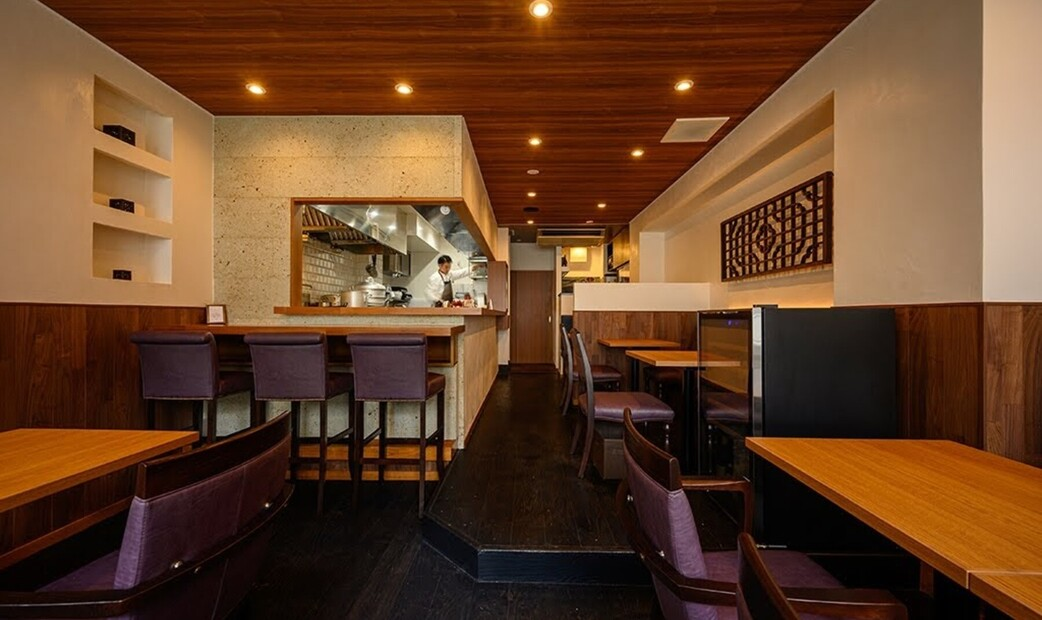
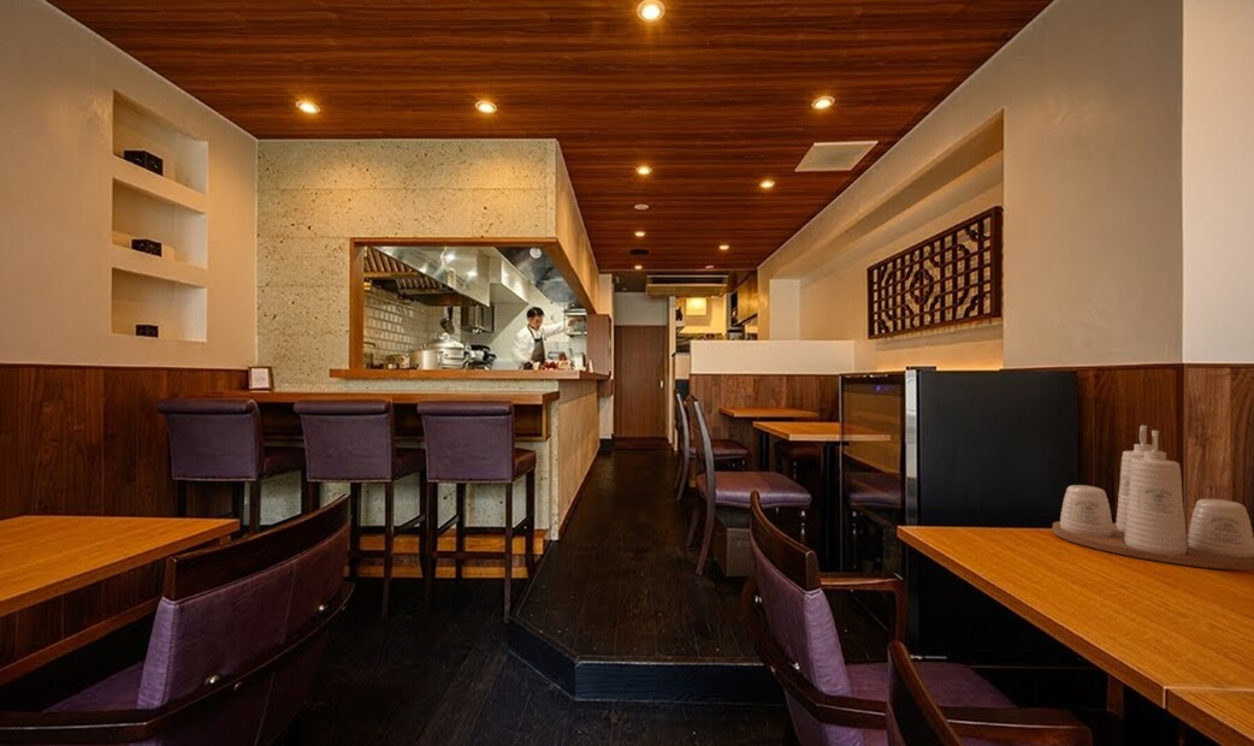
+ condiment set [1052,425,1254,572]
